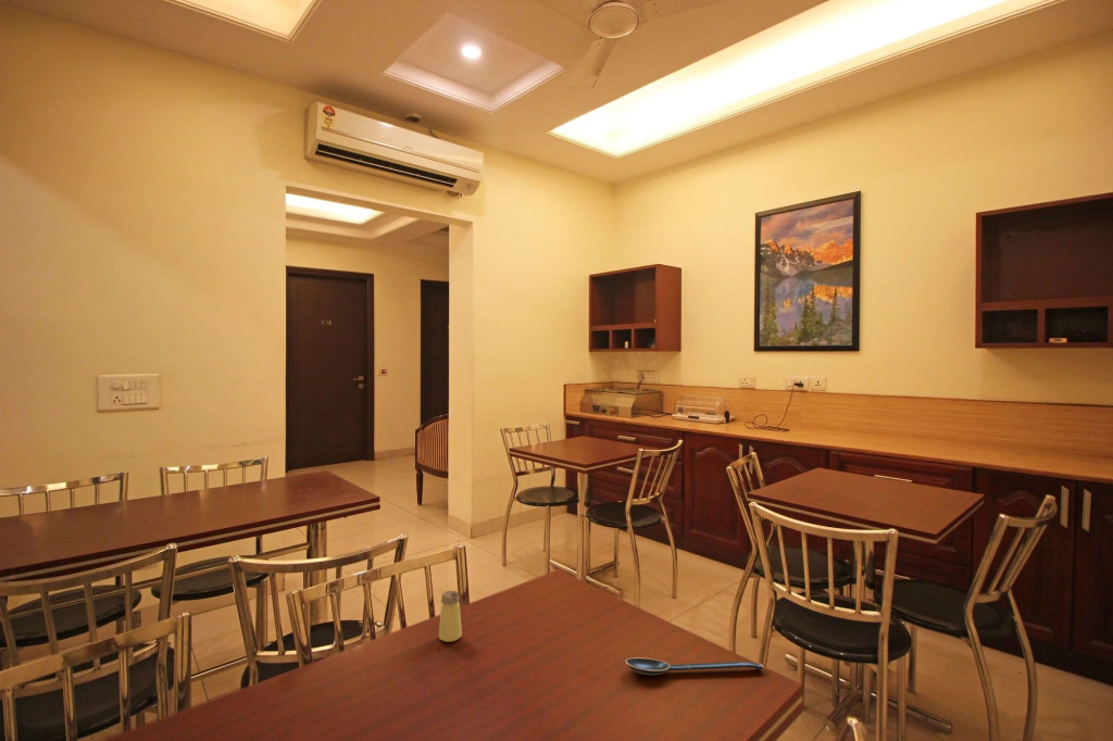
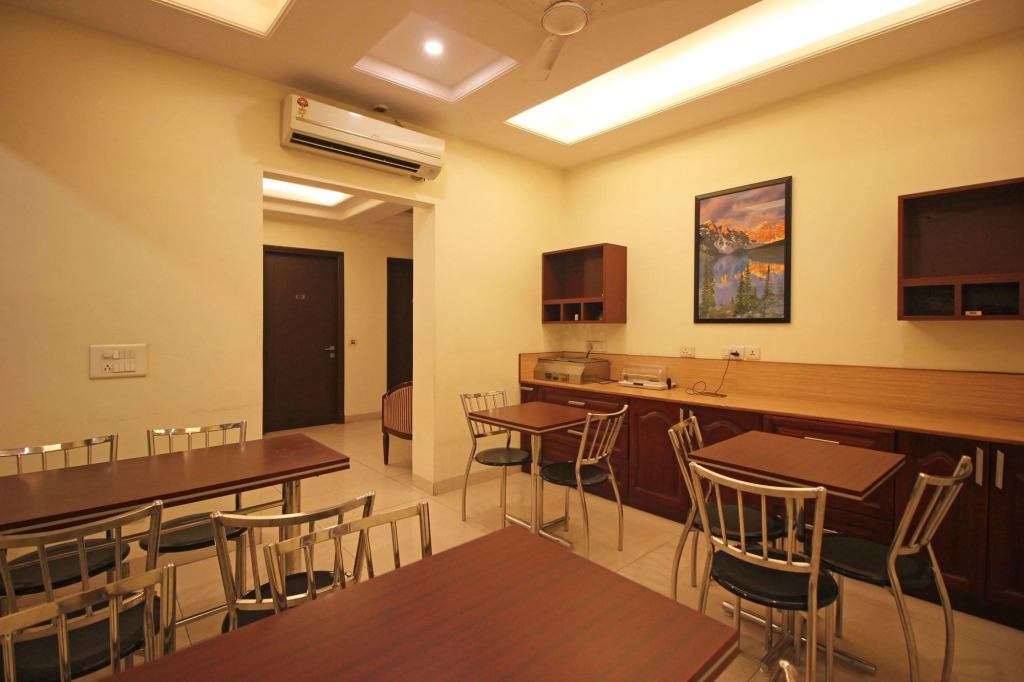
- saltshaker [438,590,463,643]
- spoon [624,656,765,676]
